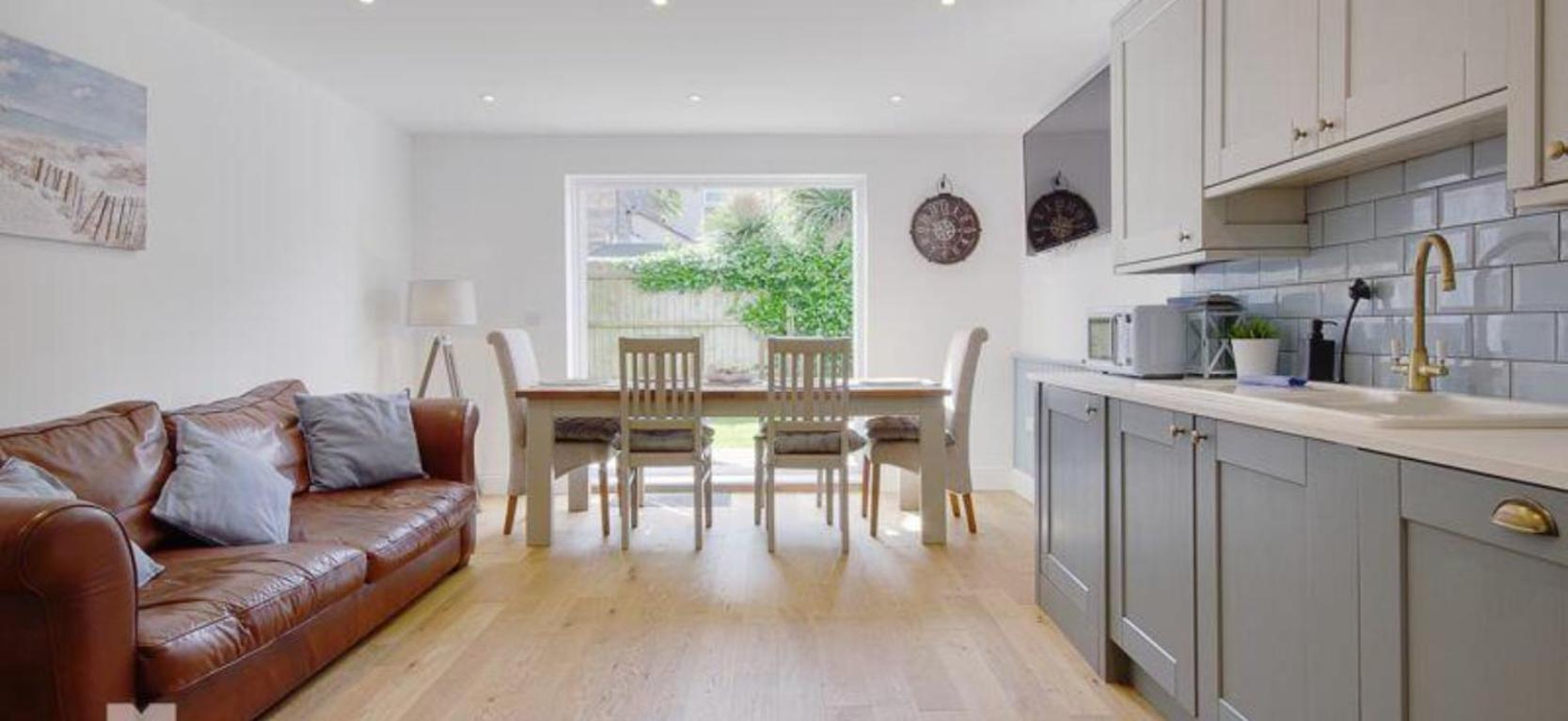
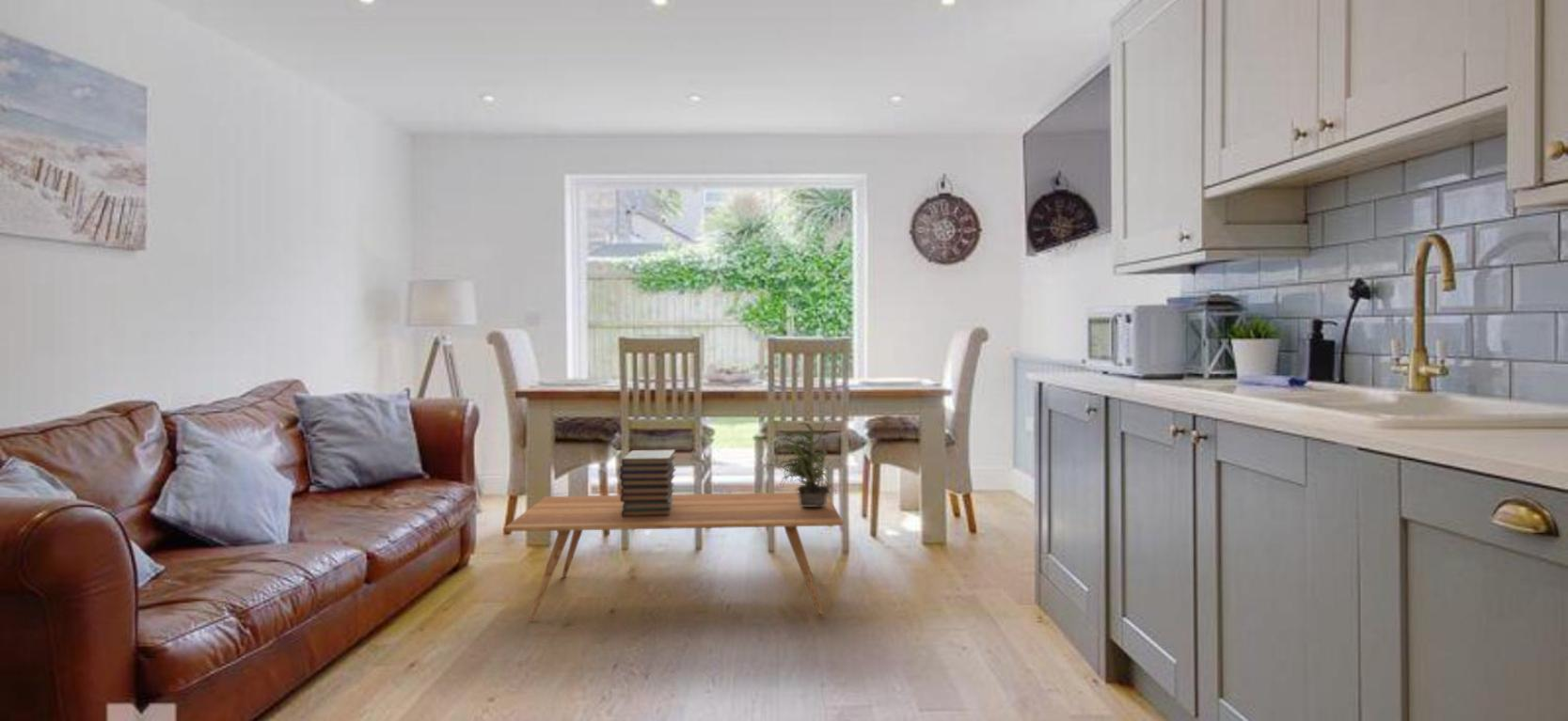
+ potted plant [774,417,837,507]
+ book stack [619,449,677,517]
+ coffee table [502,492,845,621]
